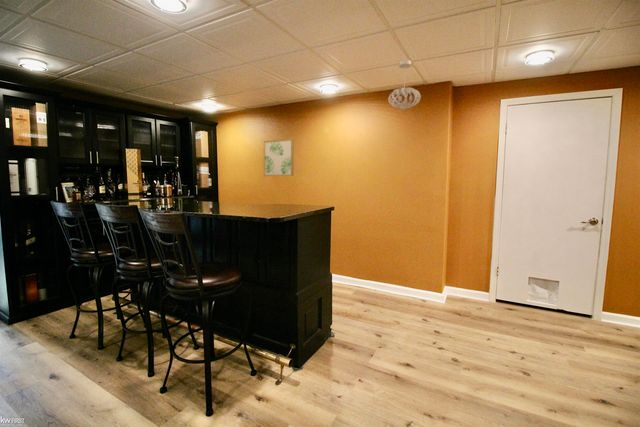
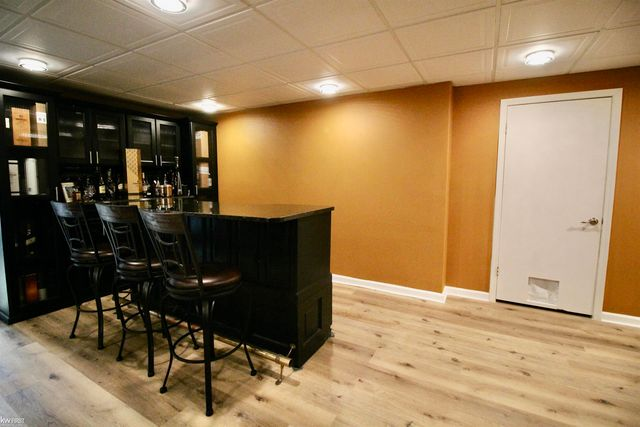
- wall art [263,138,295,177]
- pendant light [387,59,421,111]
